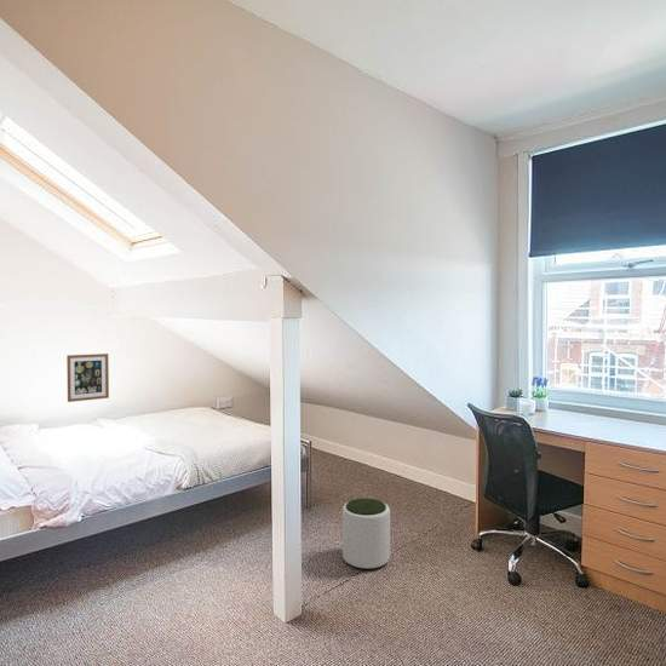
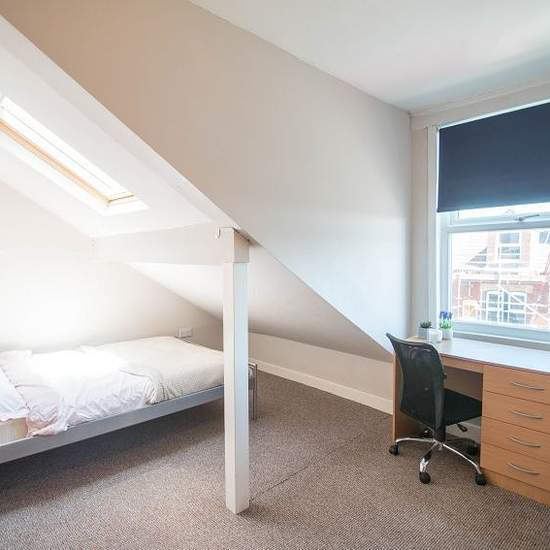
- plant pot [341,498,391,570]
- wall art [65,352,110,403]
